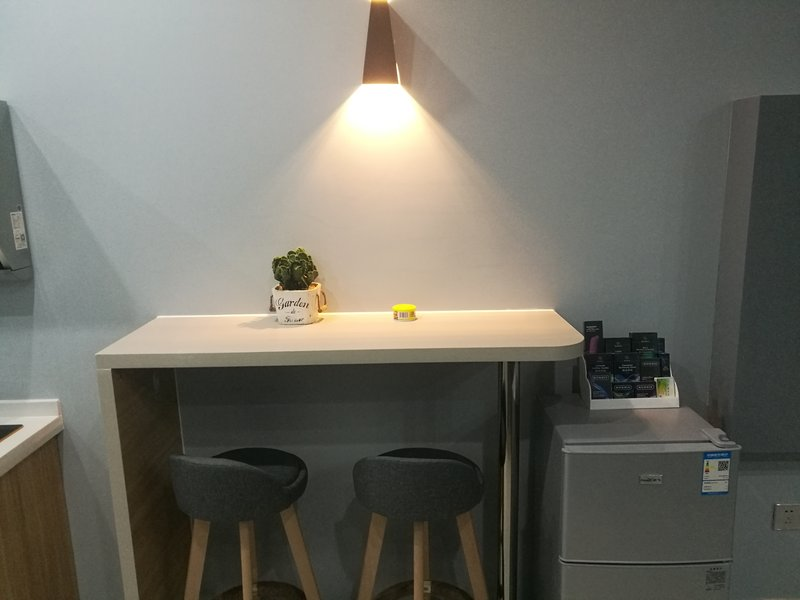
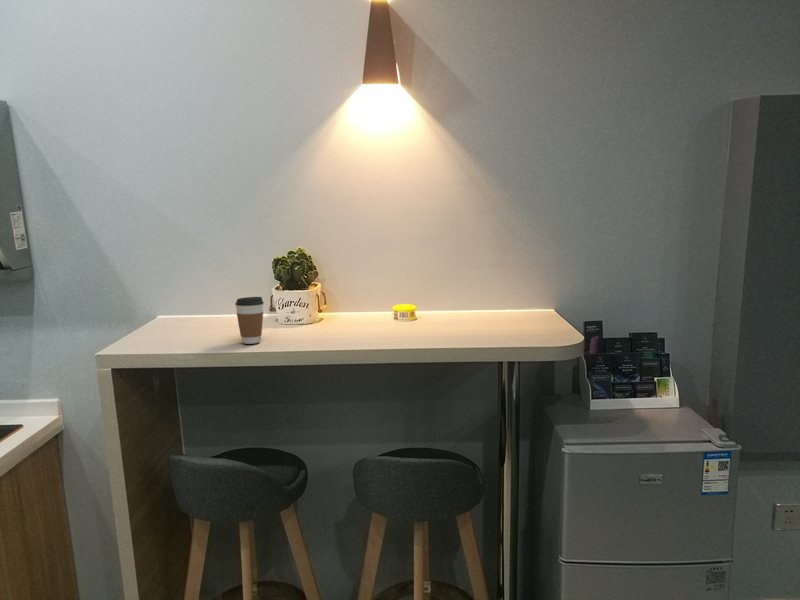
+ coffee cup [234,296,265,345]
